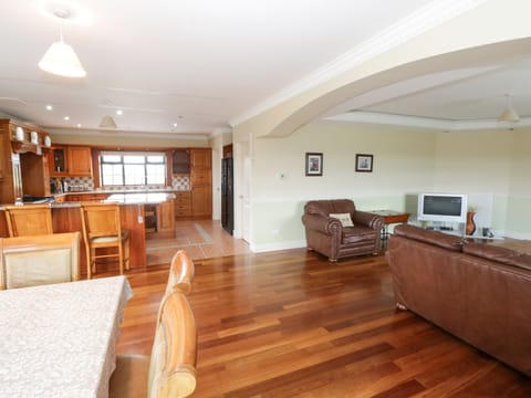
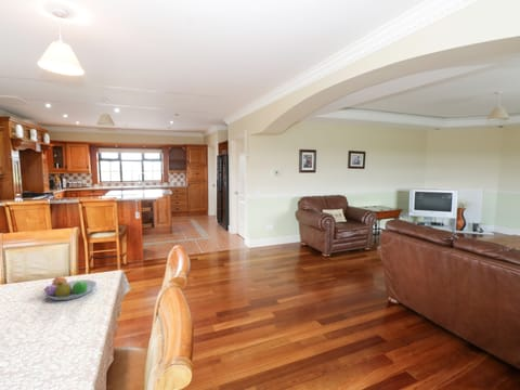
+ fruit bowl [43,275,98,301]
